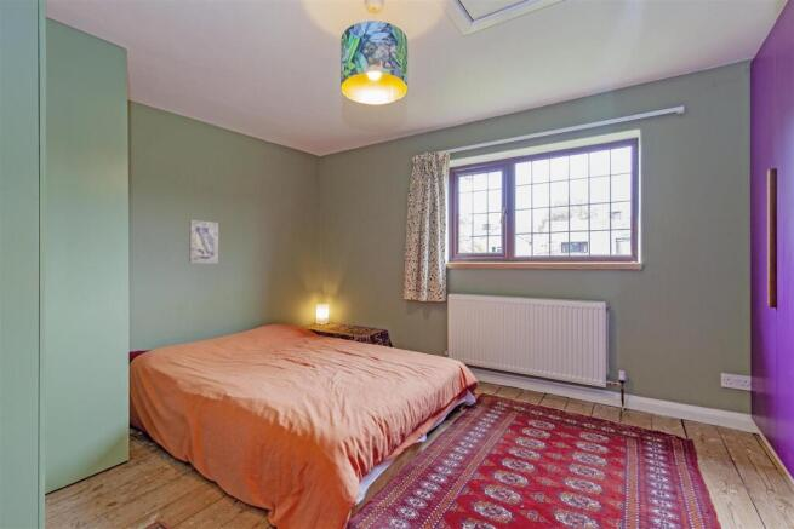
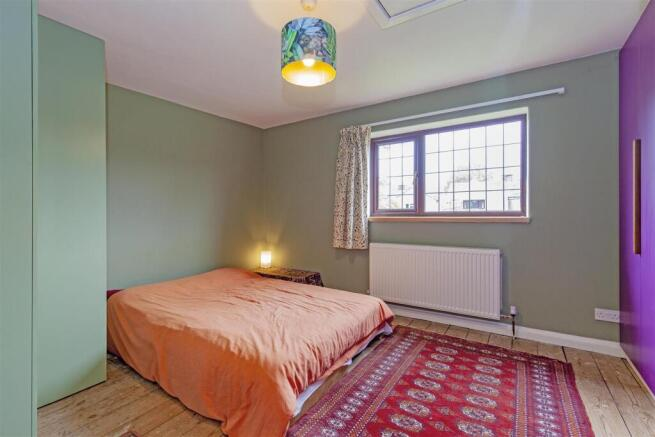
- wall art [188,219,219,264]
